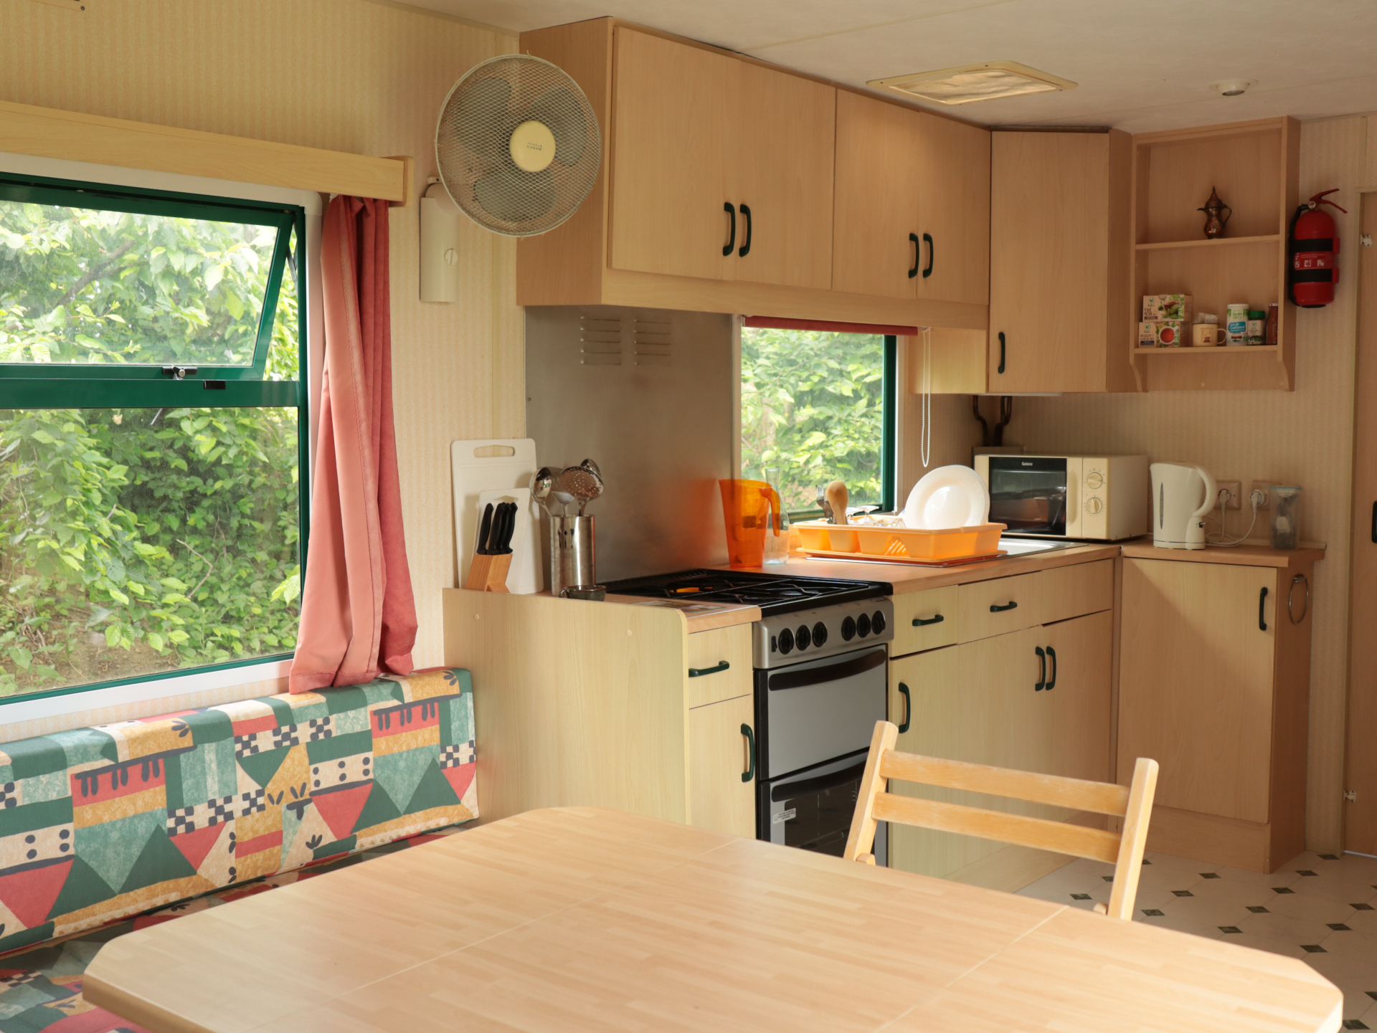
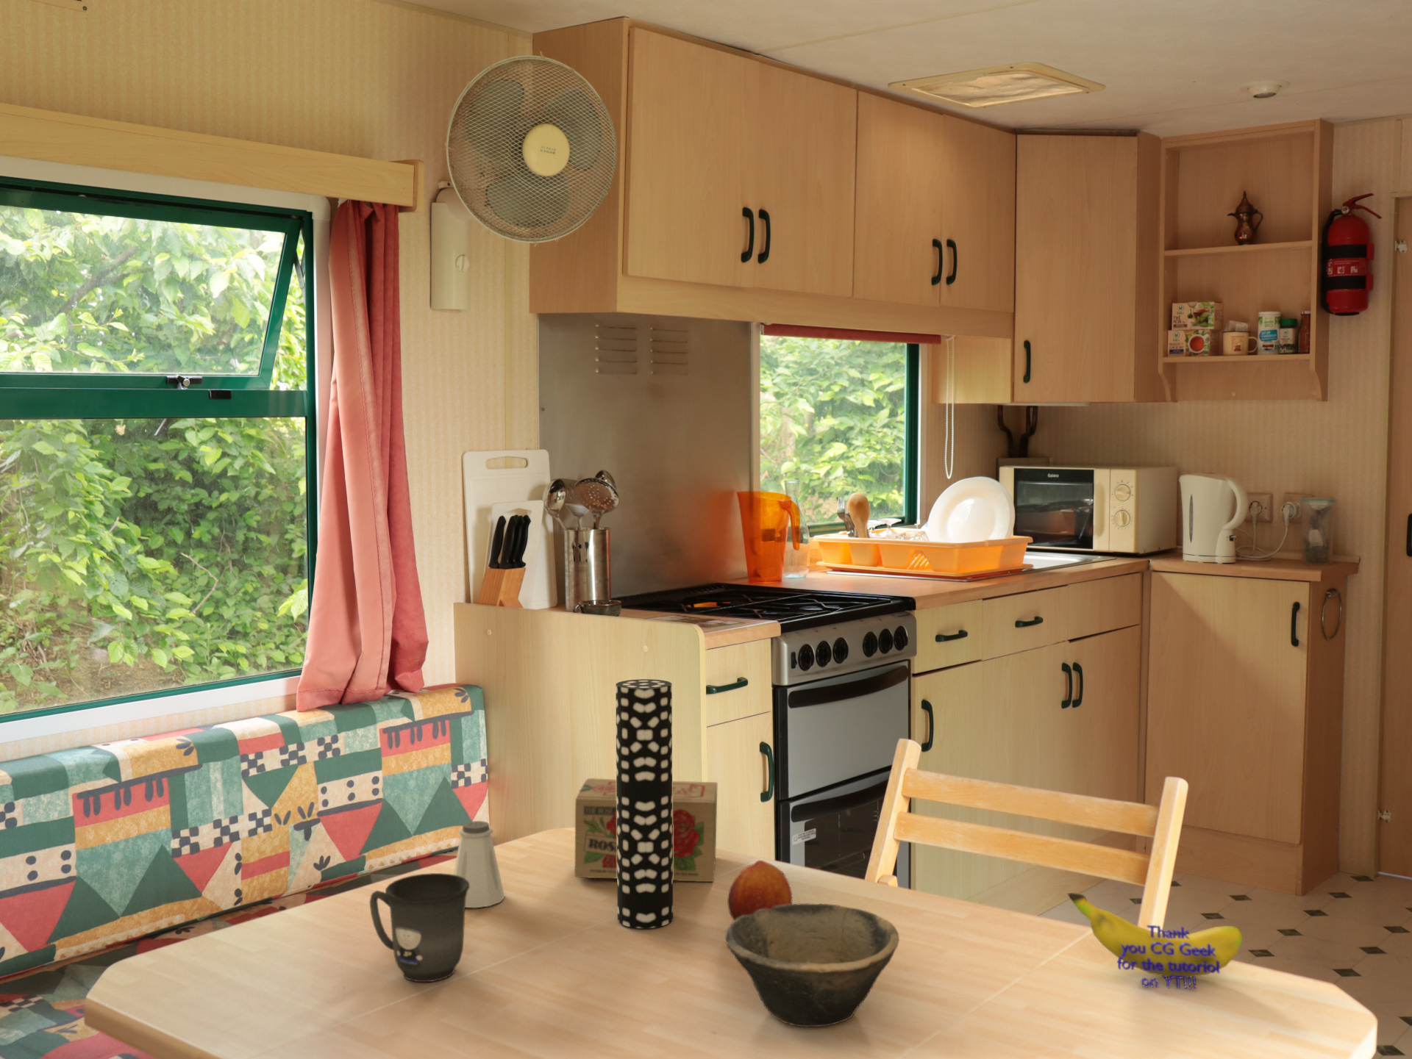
+ tea box [574,778,719,882]
+ bowl [724,902,900,1028]
+ mug [368,872,470,982]
+ banana [1067,891,1243,990]
+ saltshaker [453,820,505,909]
+ fruit [727,860,792,921]
+ vase [615,679,673,929]
